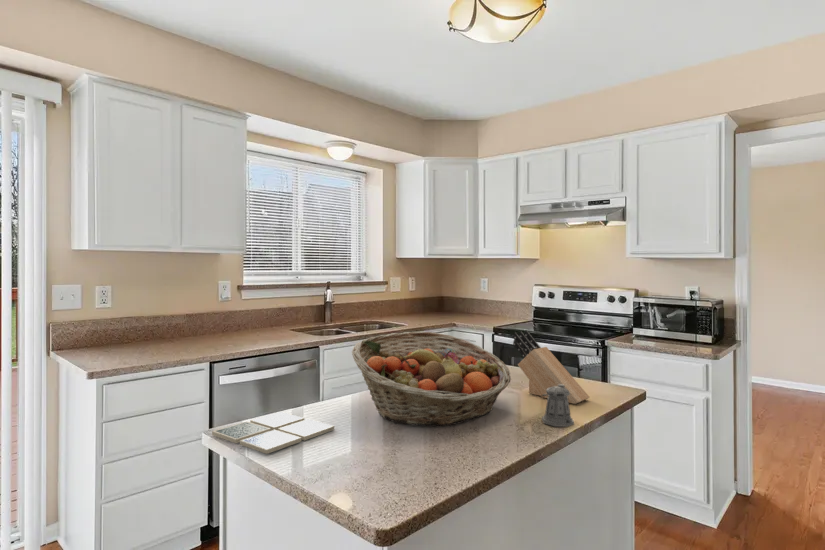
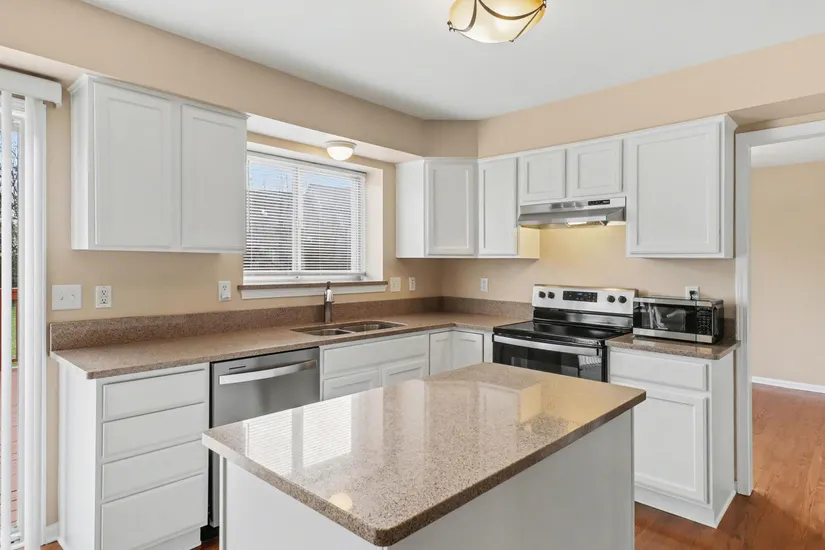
- fruit basket [351,331,512,427]
- knife block [512,329,591,405]
- pepper shaker [541,384,575,428]
- drink coaster [211,411,335,455]
